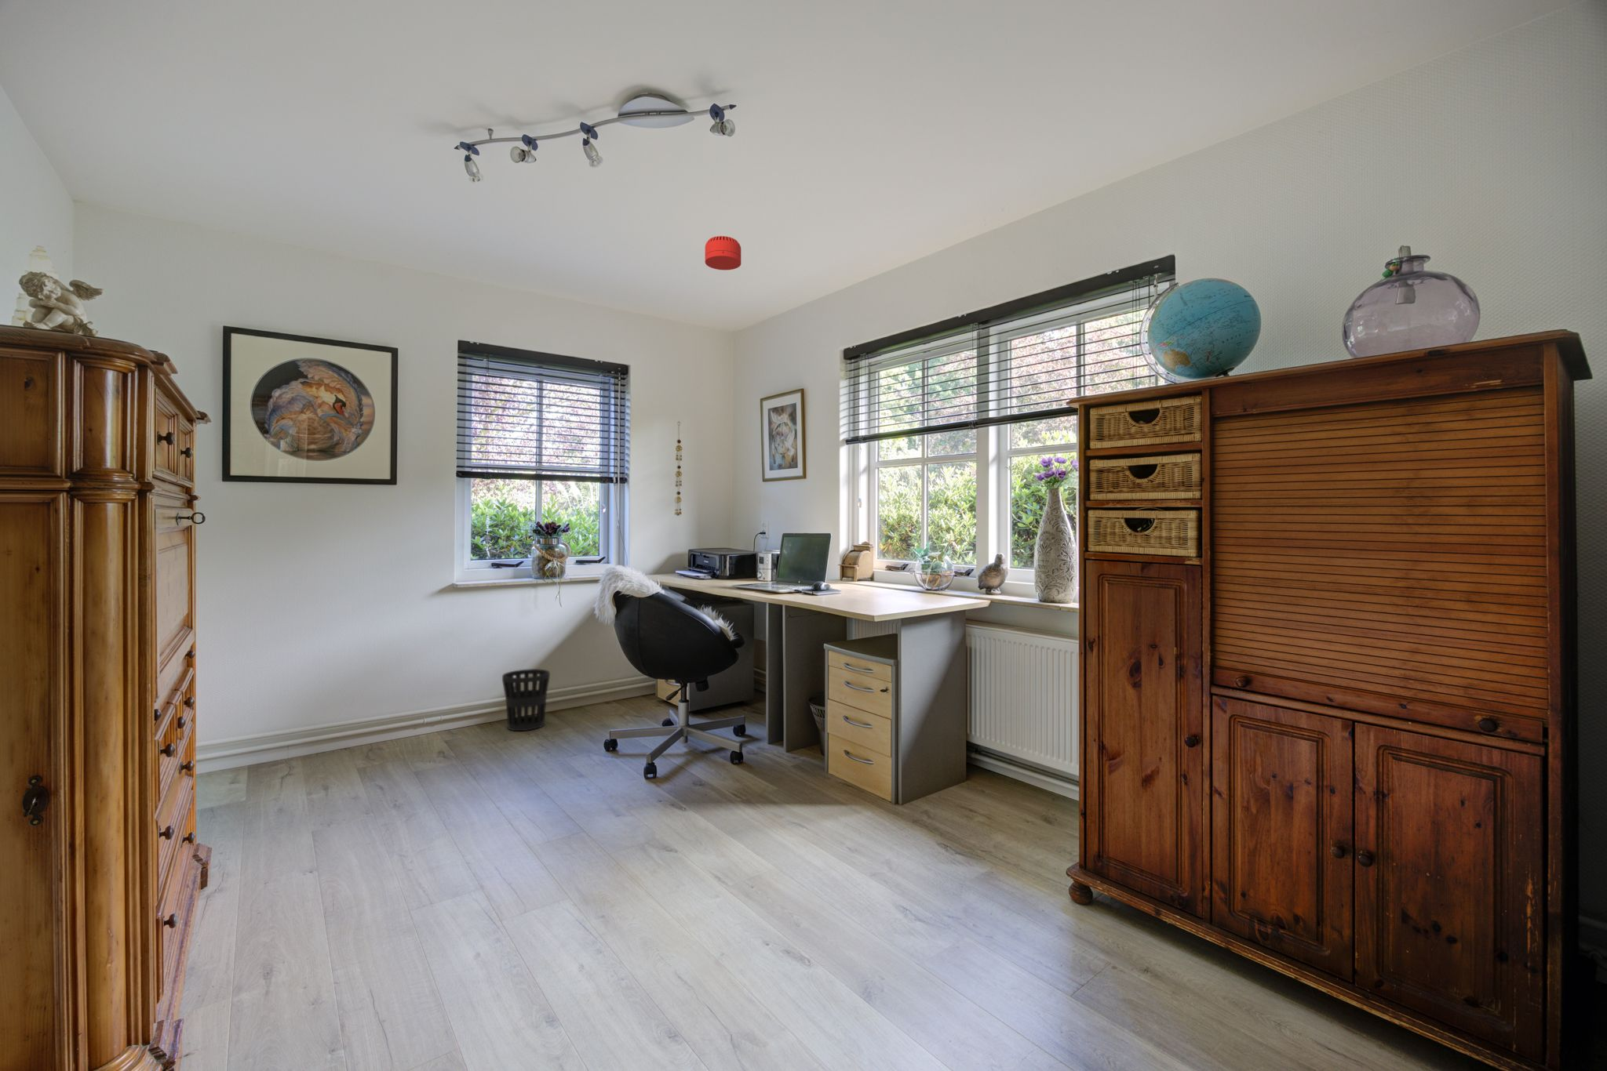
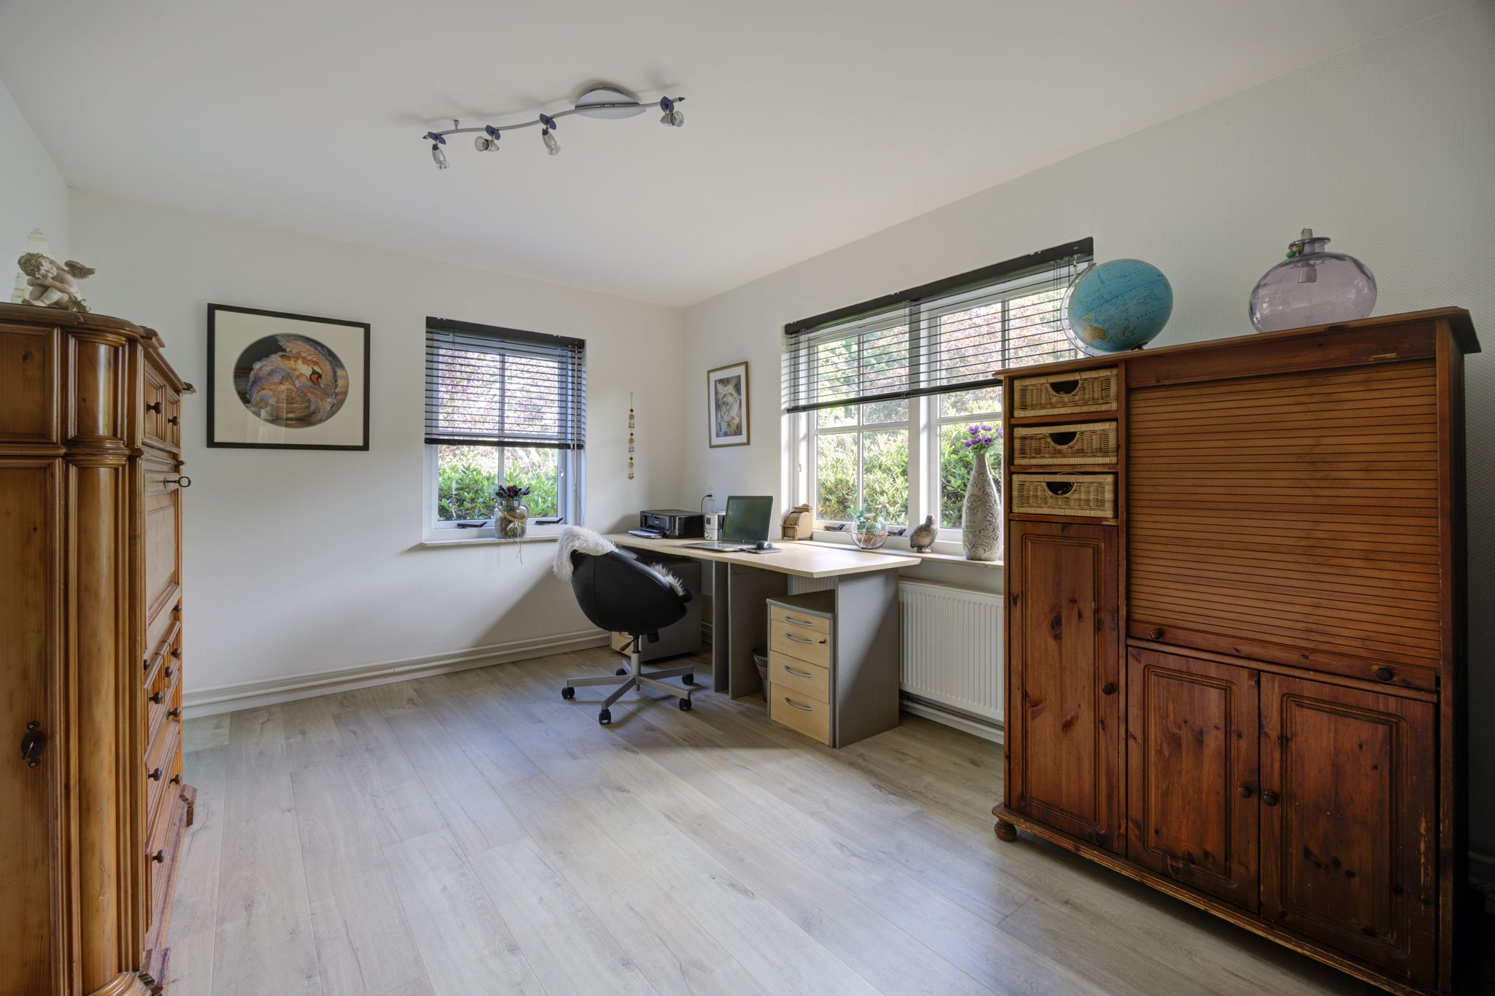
- wastebasket [501,668,551,732]
- smoke detector [704,235,741,270]
